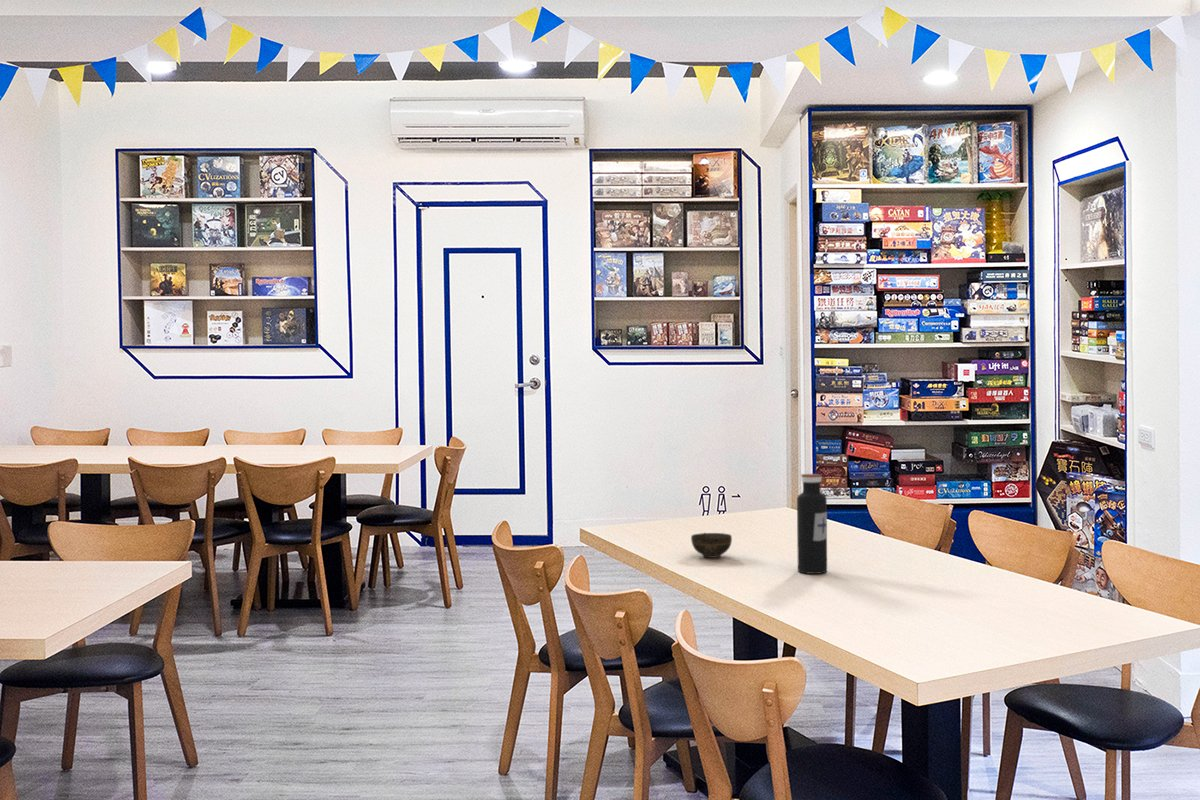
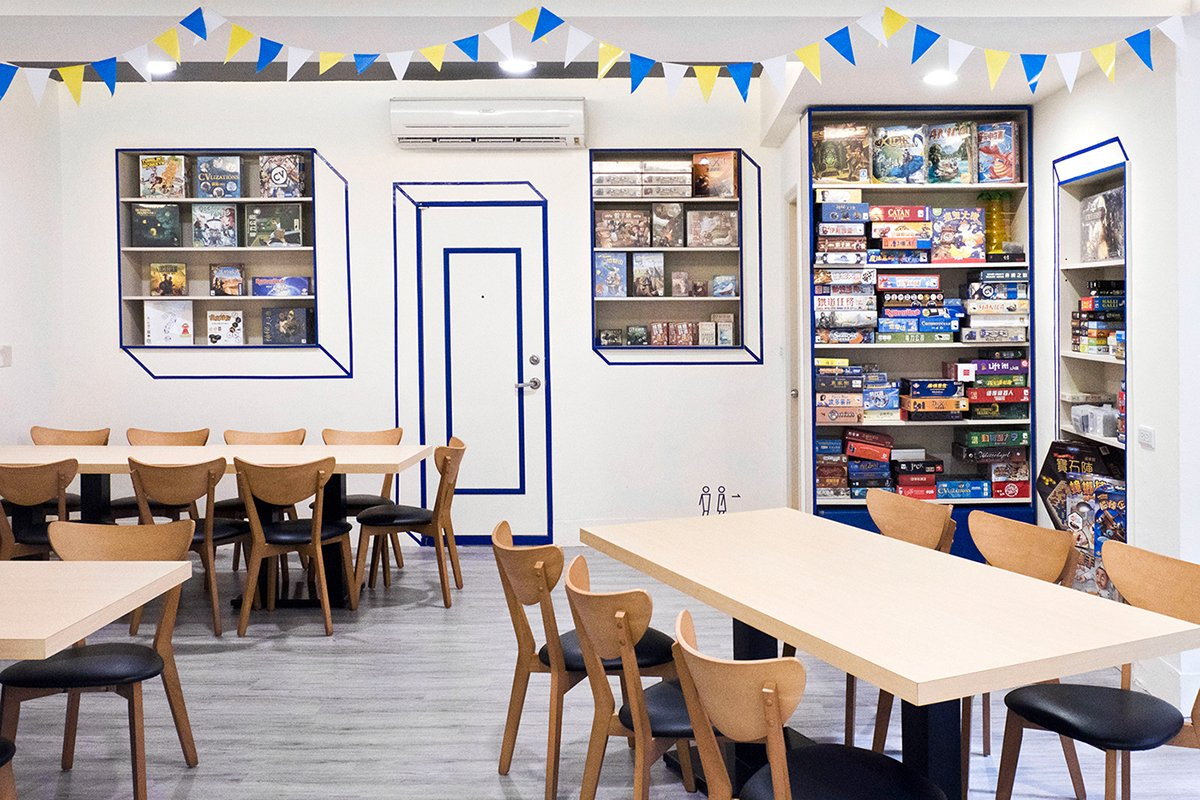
- cup [690,532,733,559]
- water bottle [796,473,828,575]
